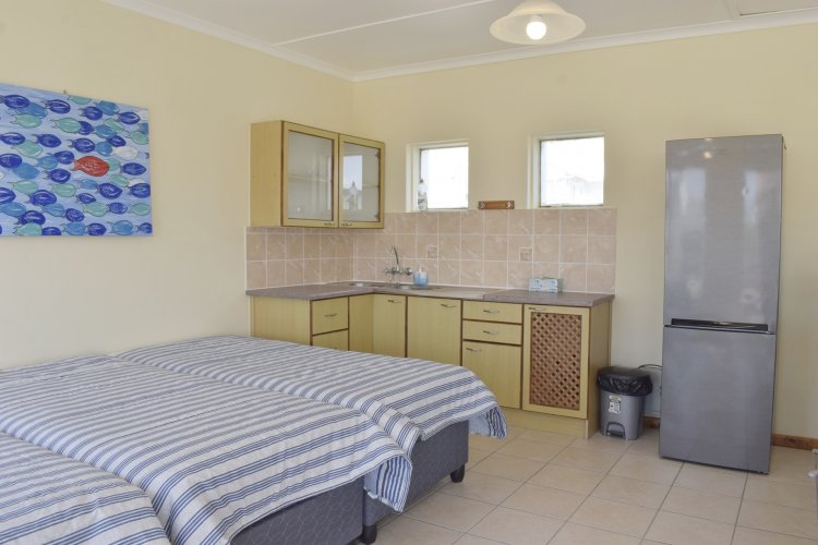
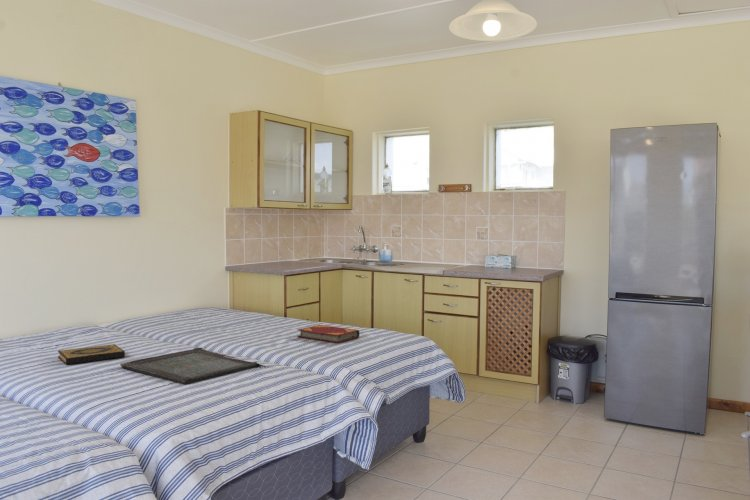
+ serving tray [119,347,260,385]
+ hardback book [57,343,126,365]
+ hardback book [297,324,360,344]
